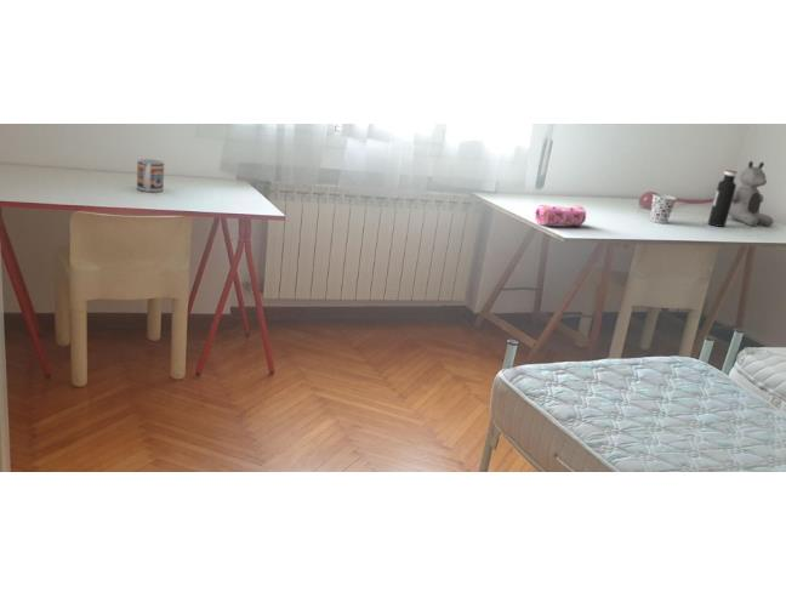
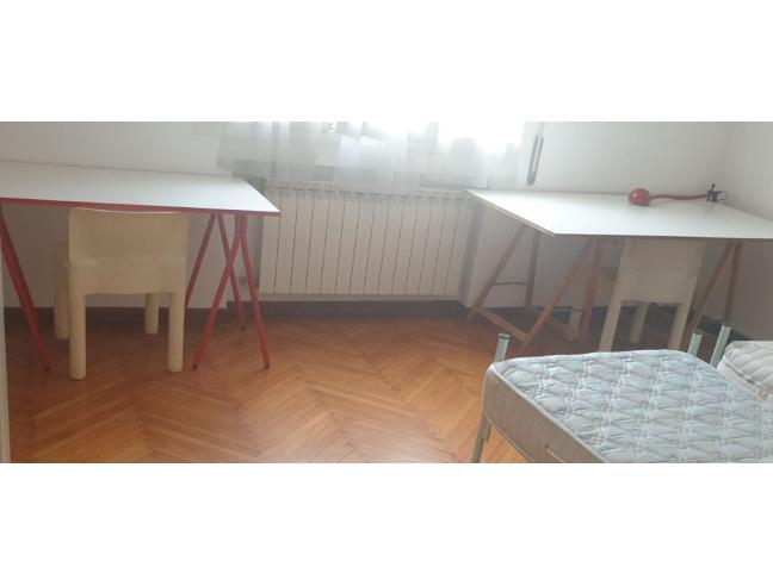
- cup [649,193,678,224]
- pencil case [534,203,587,227]
- water bottle [707,169,739,228]
- mug [136,158,165,193]
- teddy bear [728,160,775,228]
